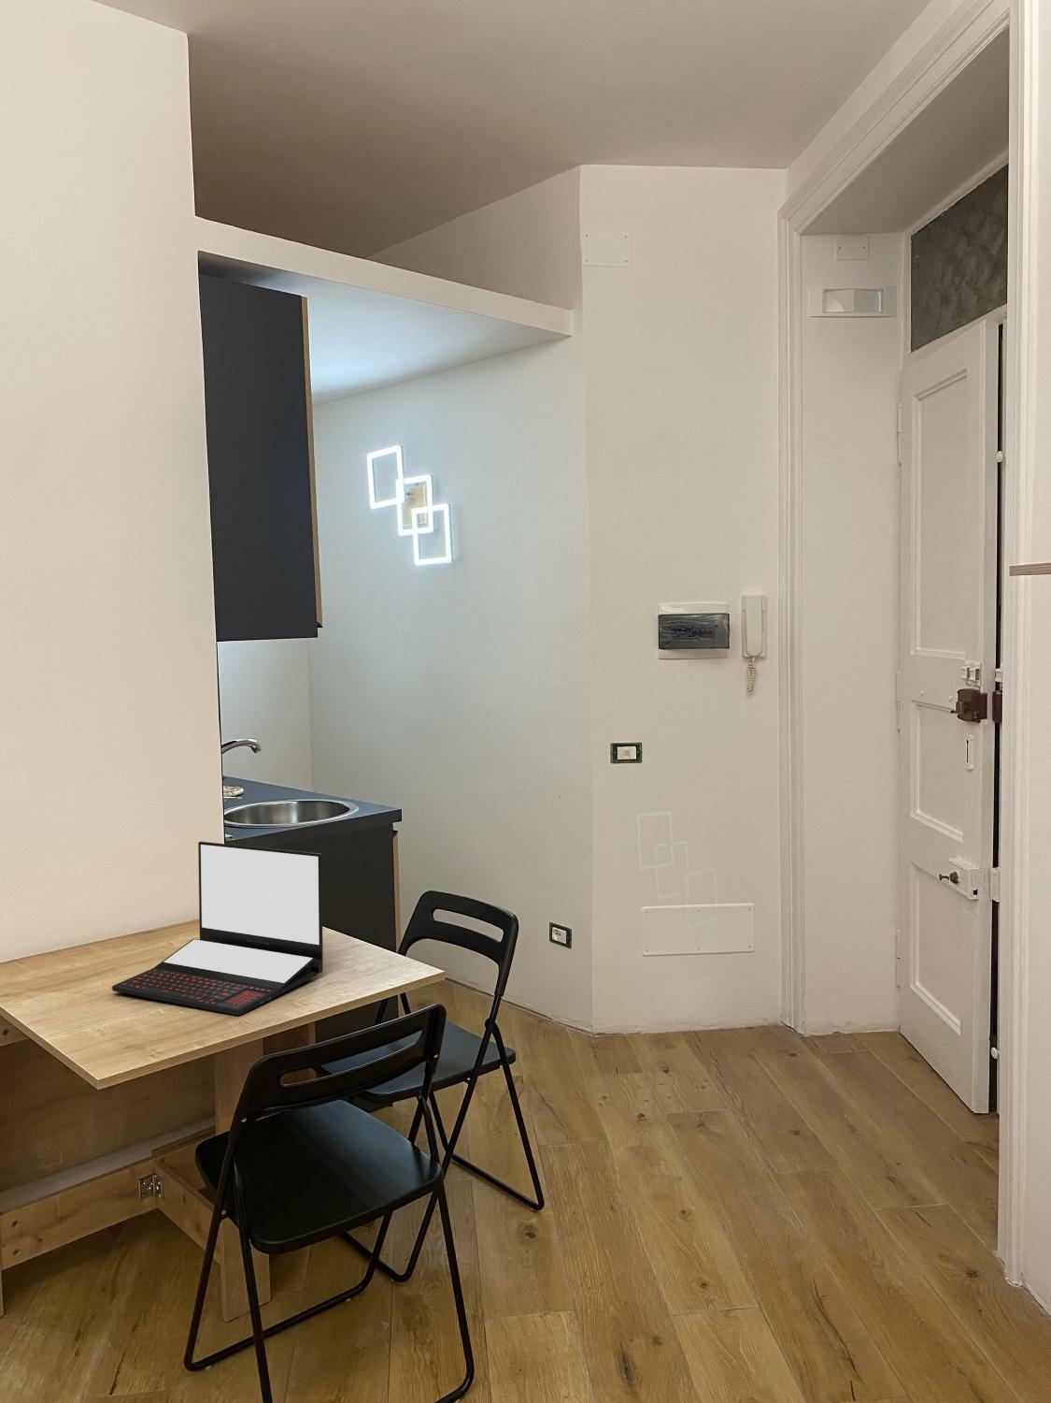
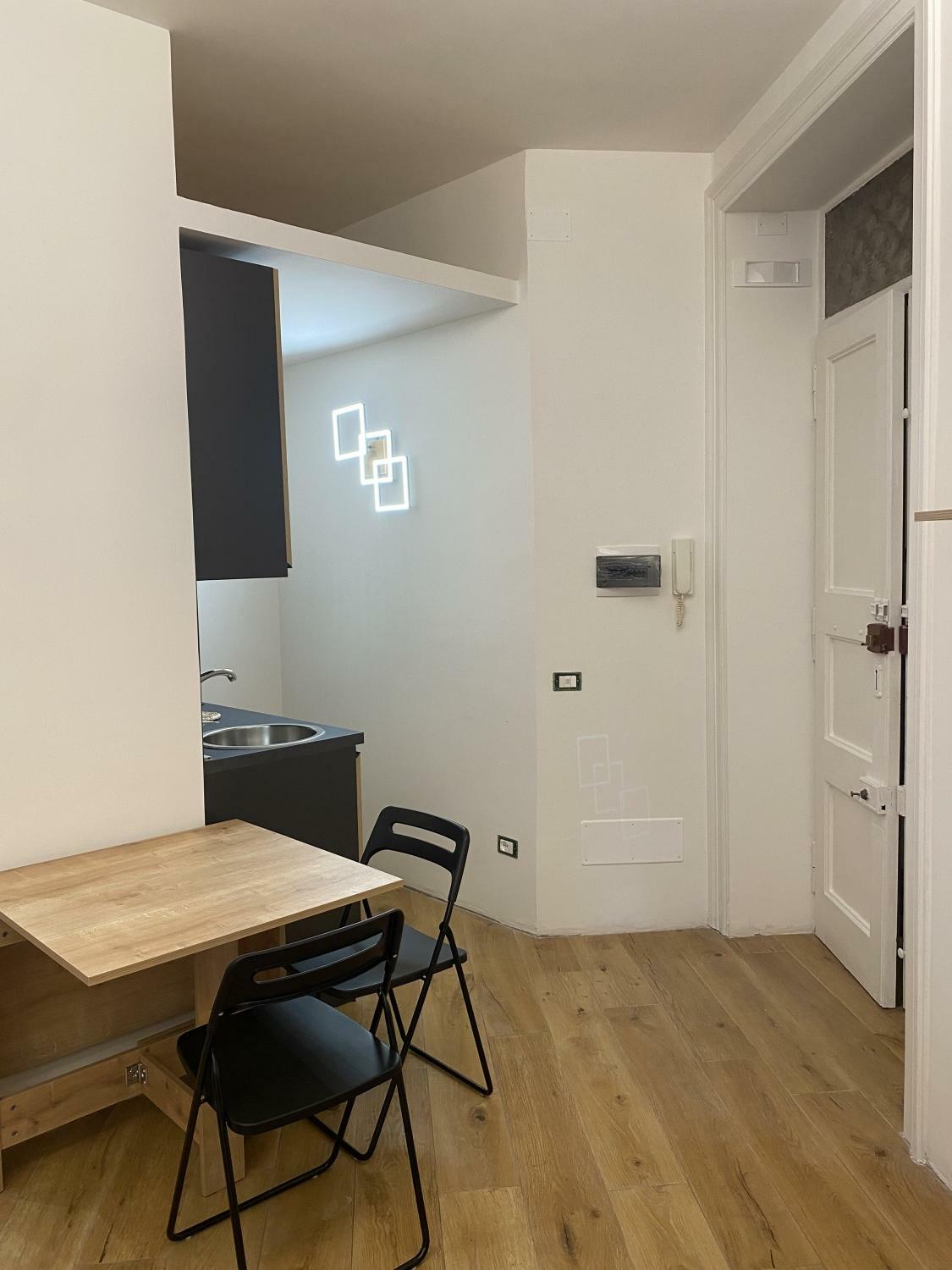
- laptop [112,841,325,1016]
